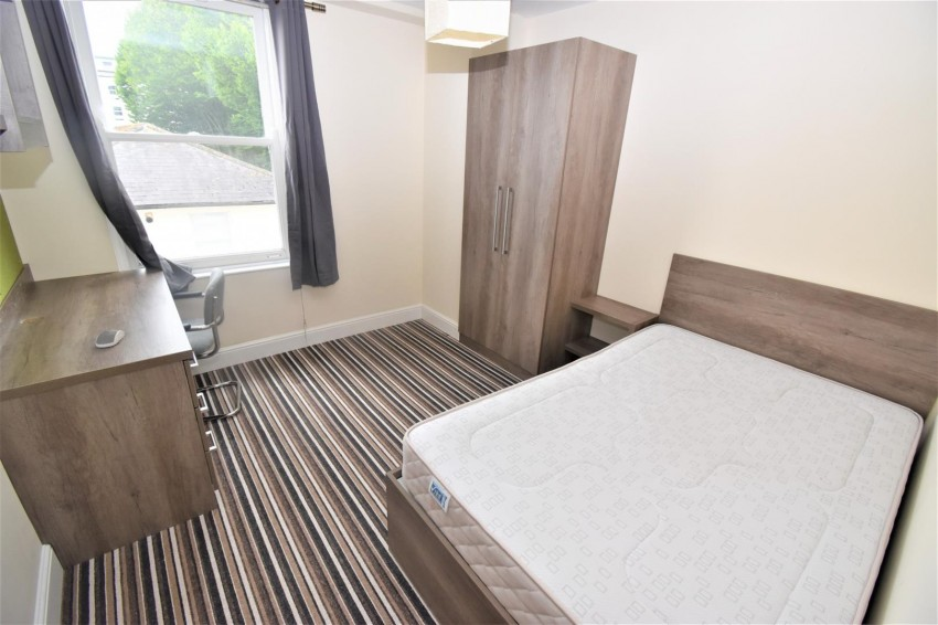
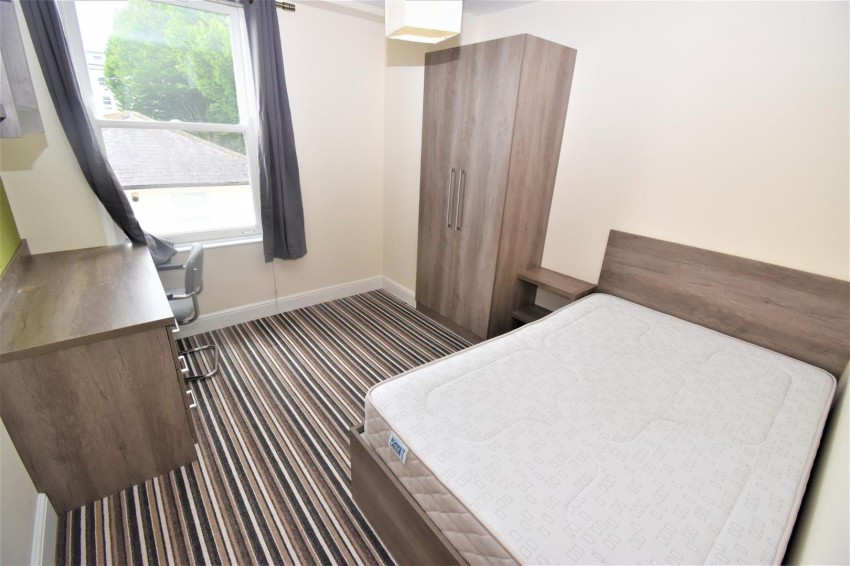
- computer mouse [95,328,126,349]
